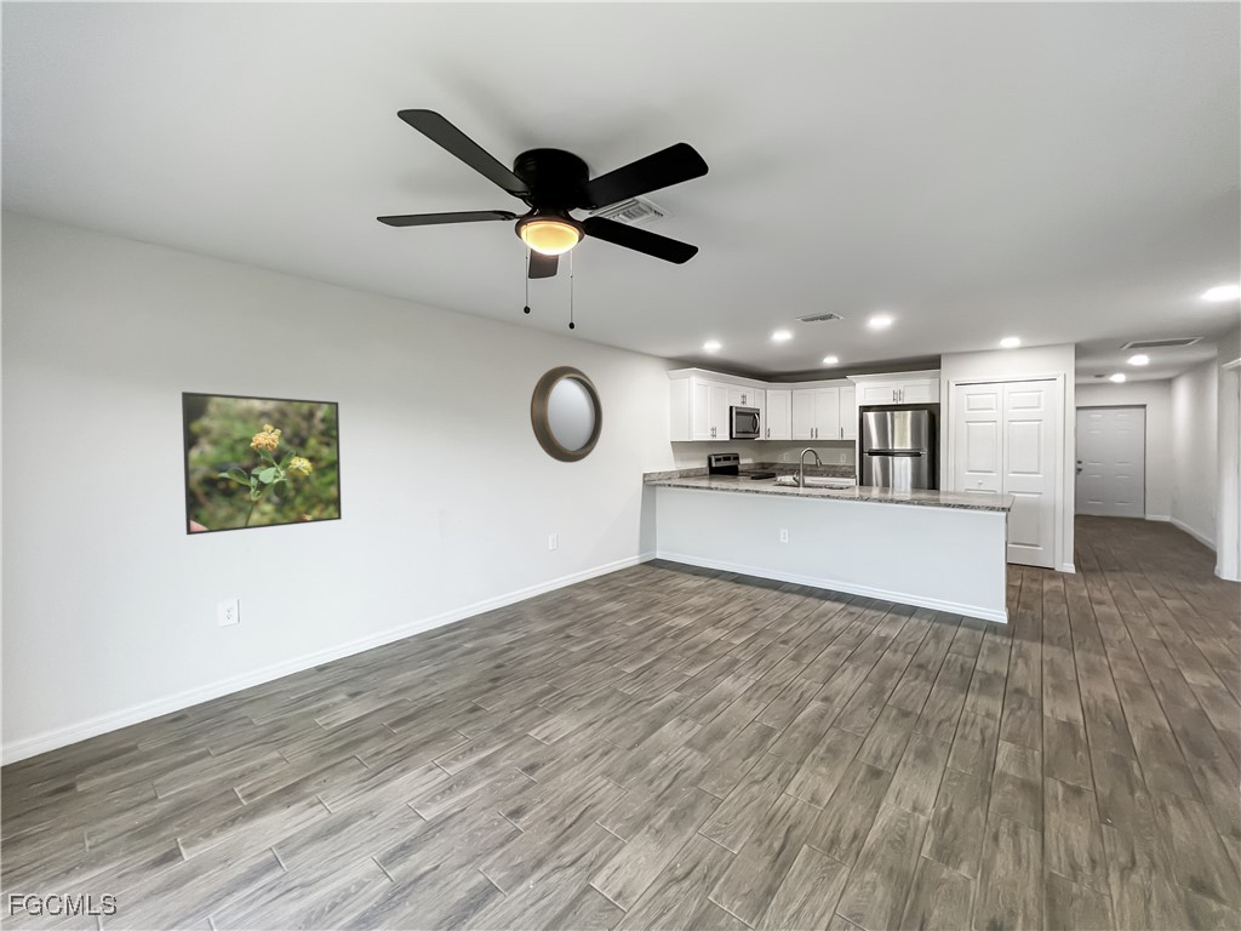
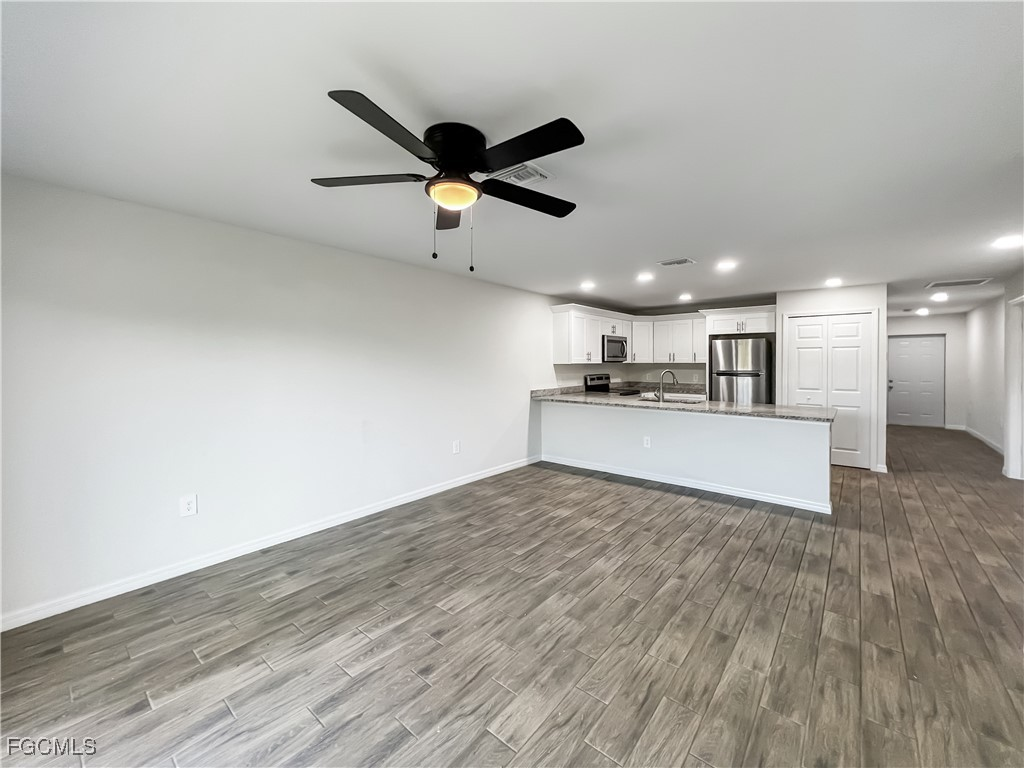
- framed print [181,390,343,536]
- home mirror [530,365,604,464]
